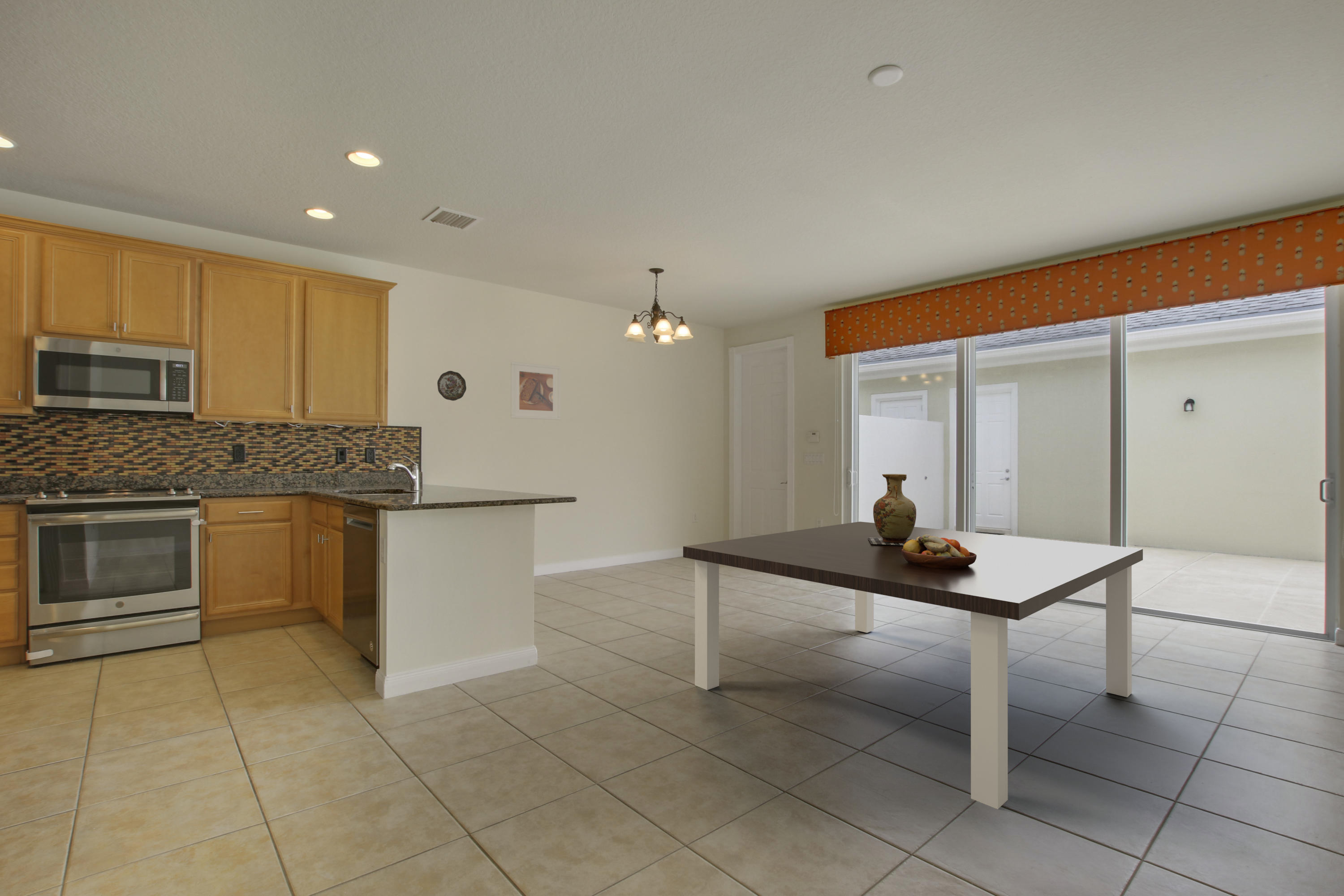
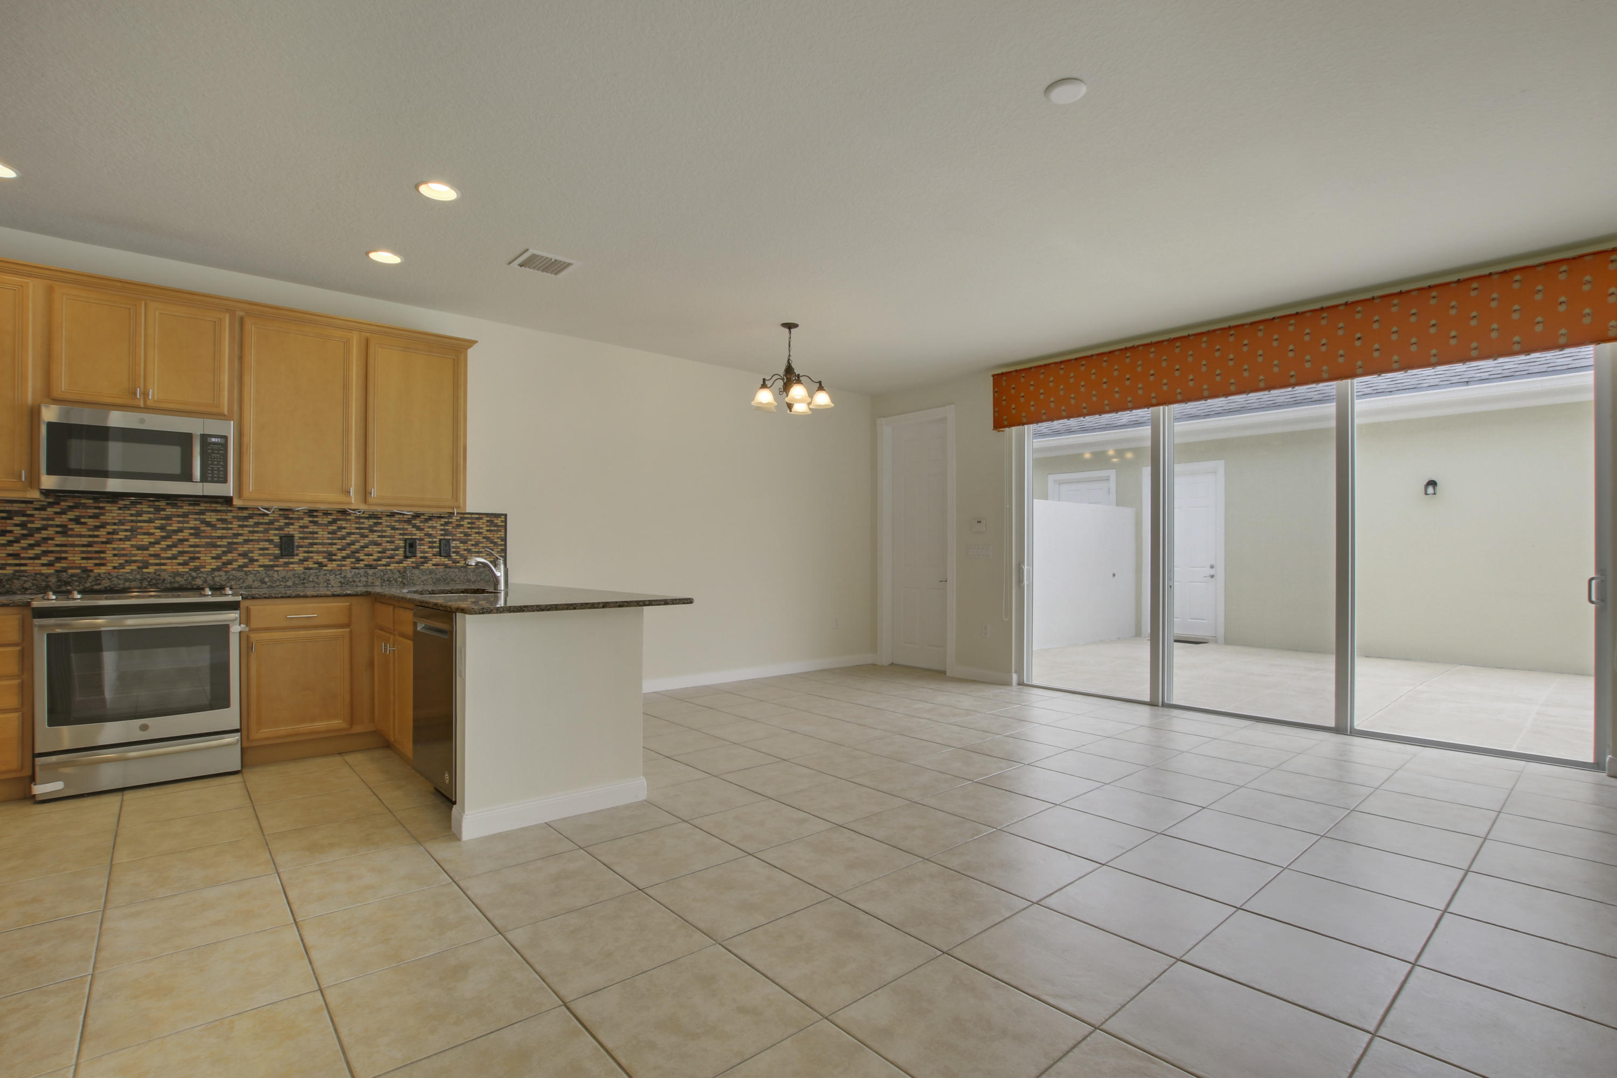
- dining table [683,521,1143,810]
- fruit bowl [901,534,977,569]
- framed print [510,361,561,420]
- vase [868,474,917,546]
- decorative plate [437,370,467,401]
